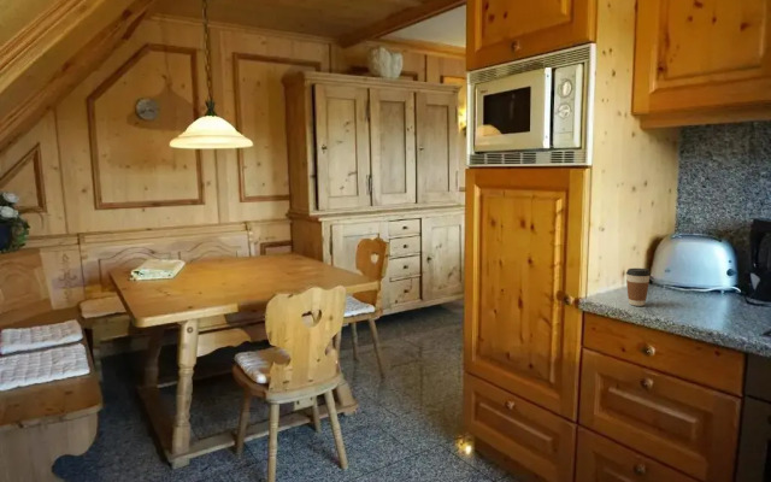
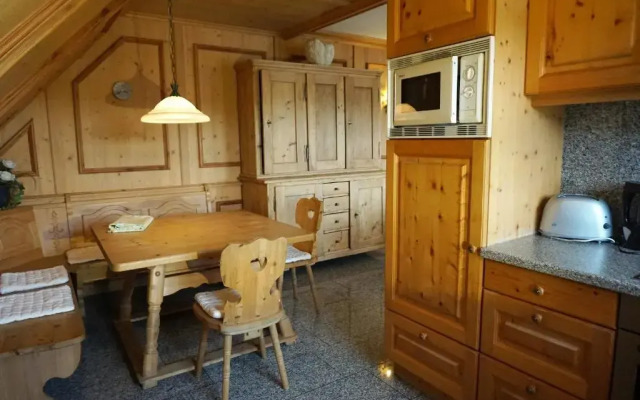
- coffee cup [625,268,652,307]
